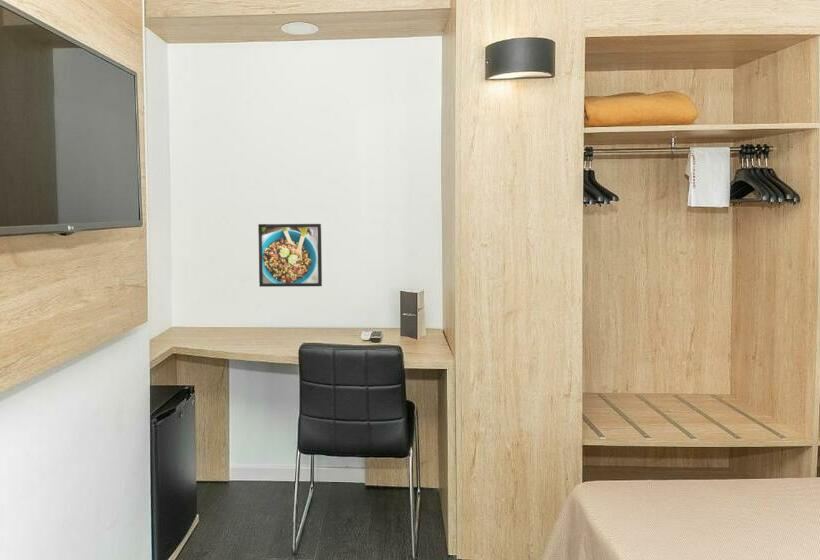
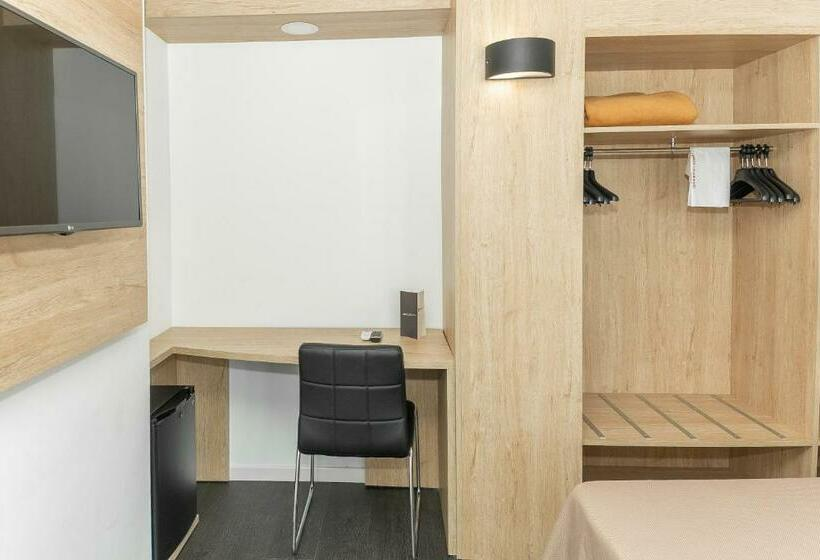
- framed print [257,223,323,288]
